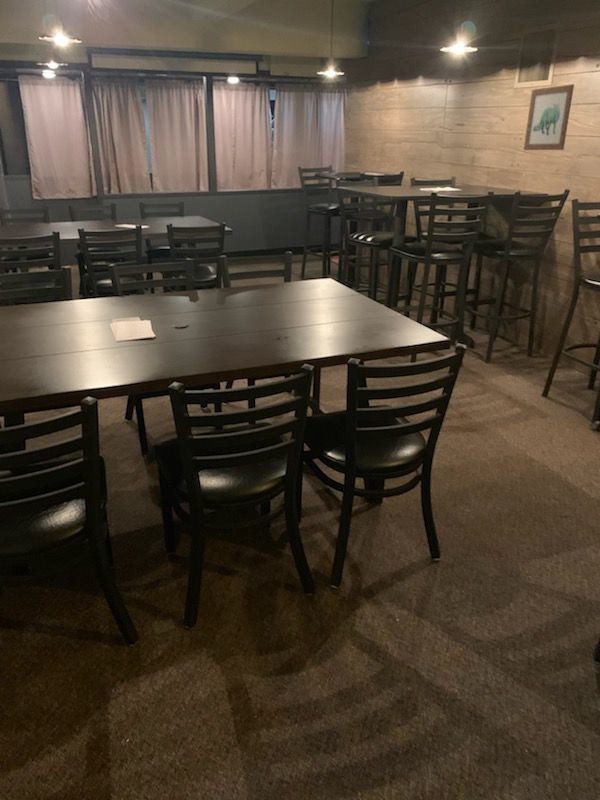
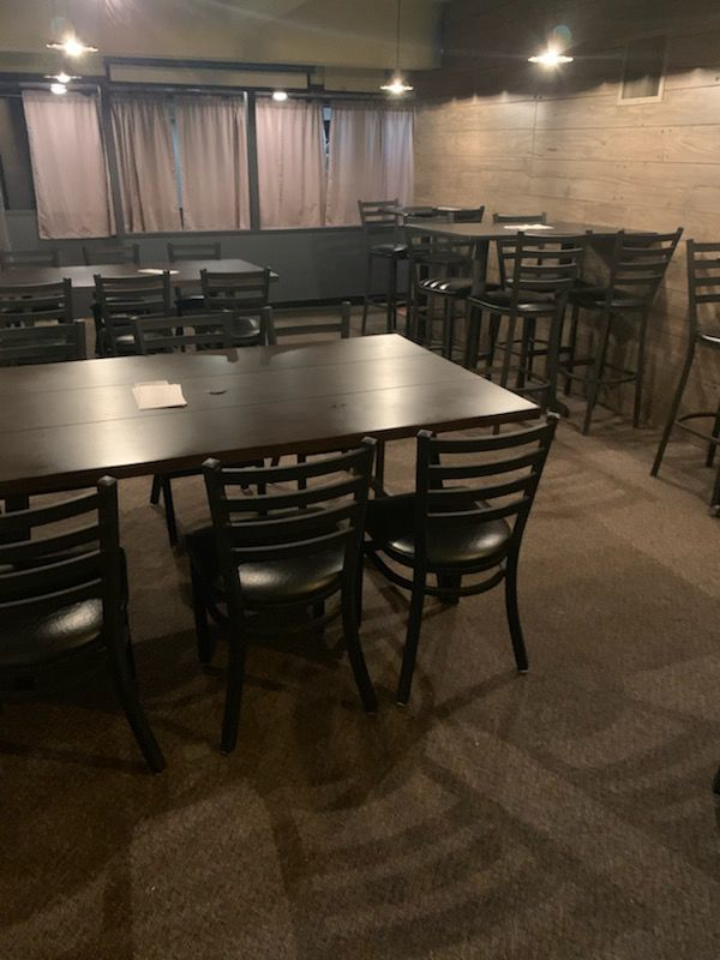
- wall art [523,83,575,151]
